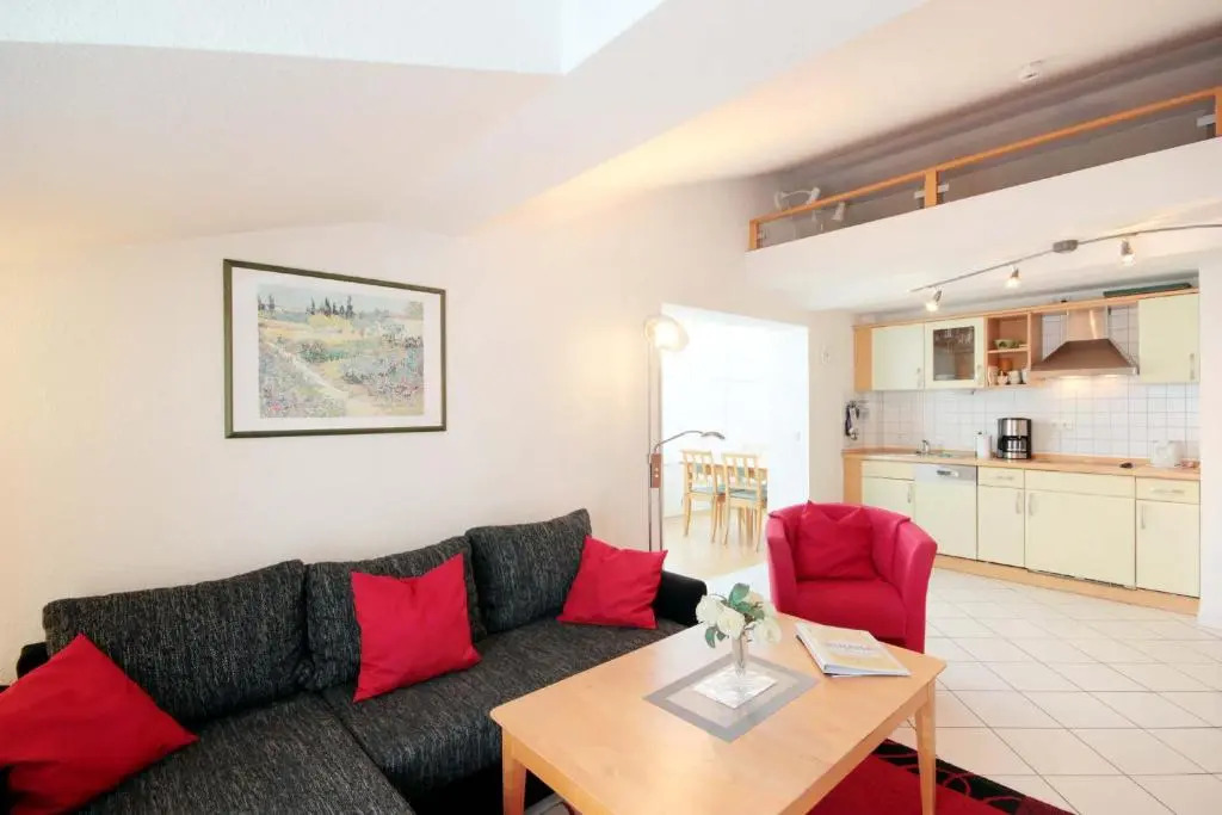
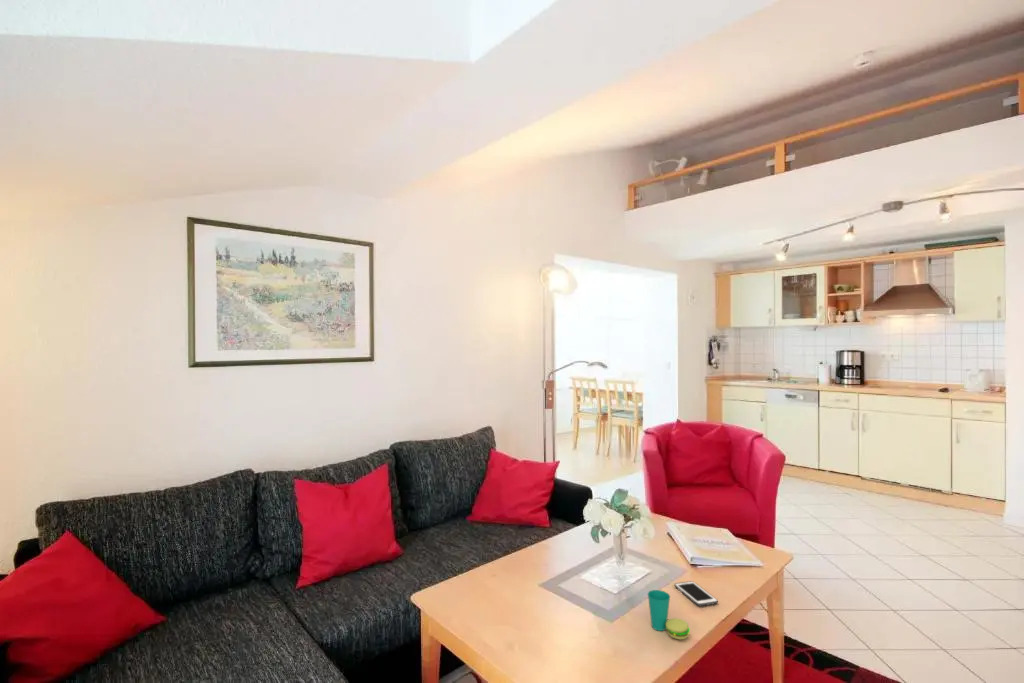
+ cell phone [674,580,719,607]
+ cup [647,589,691,640]
